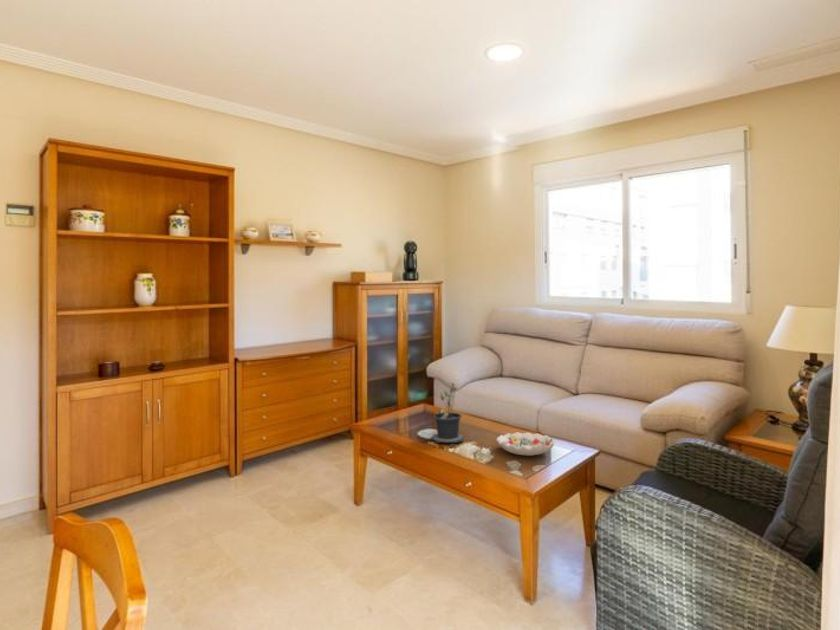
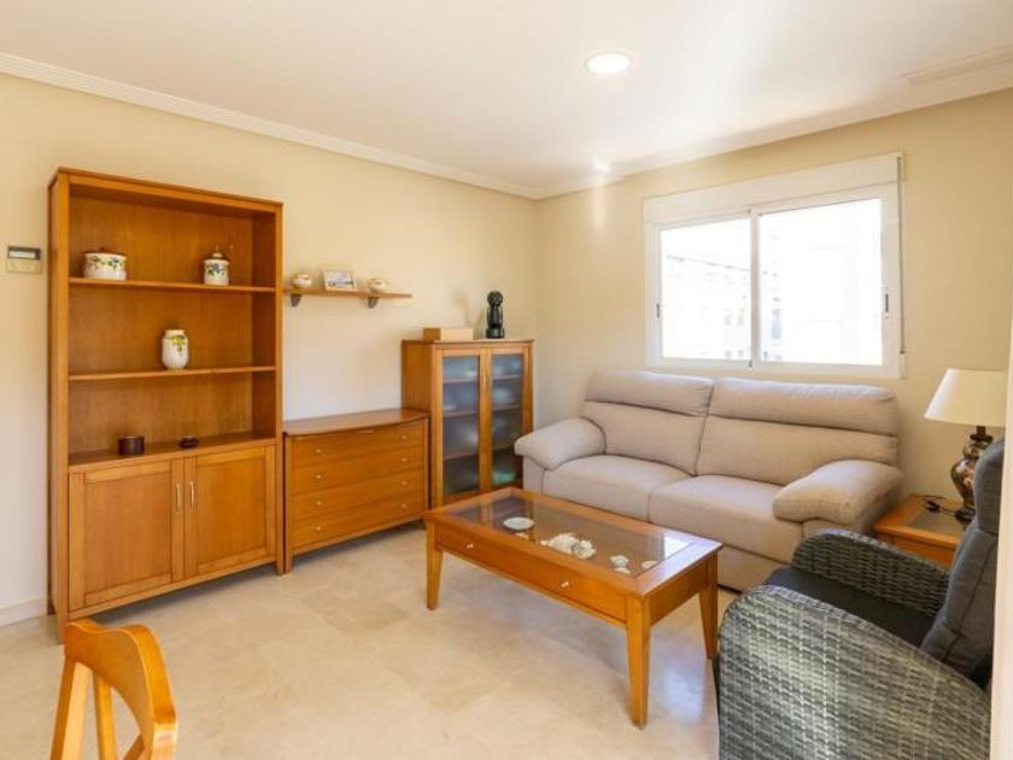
- potted plant [431,382,465,447]
- decorative bowl [495,431,556,457]
